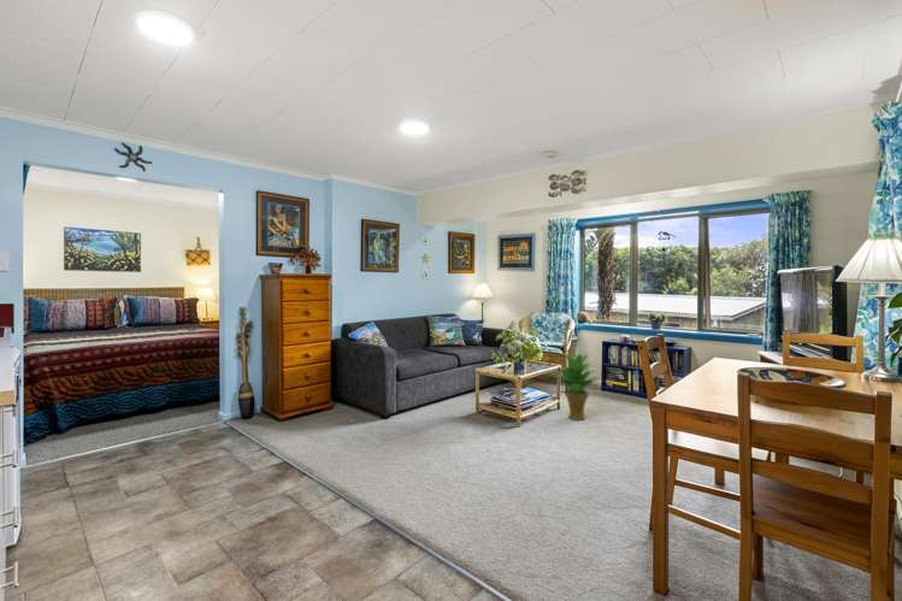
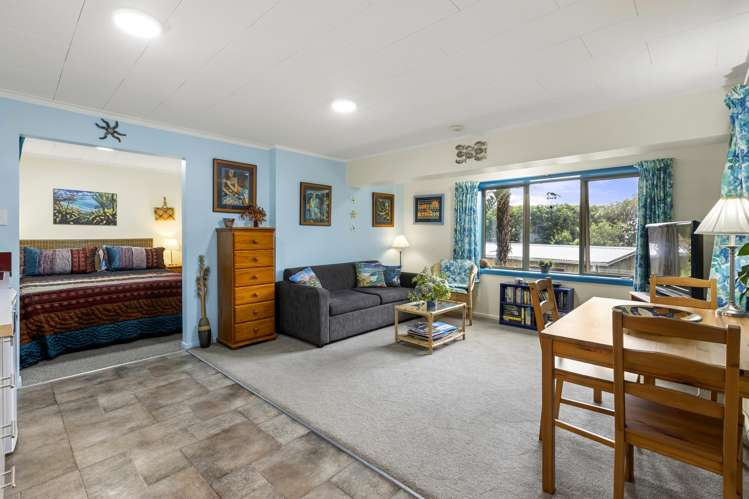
- potted plant [549,352,602,422]
